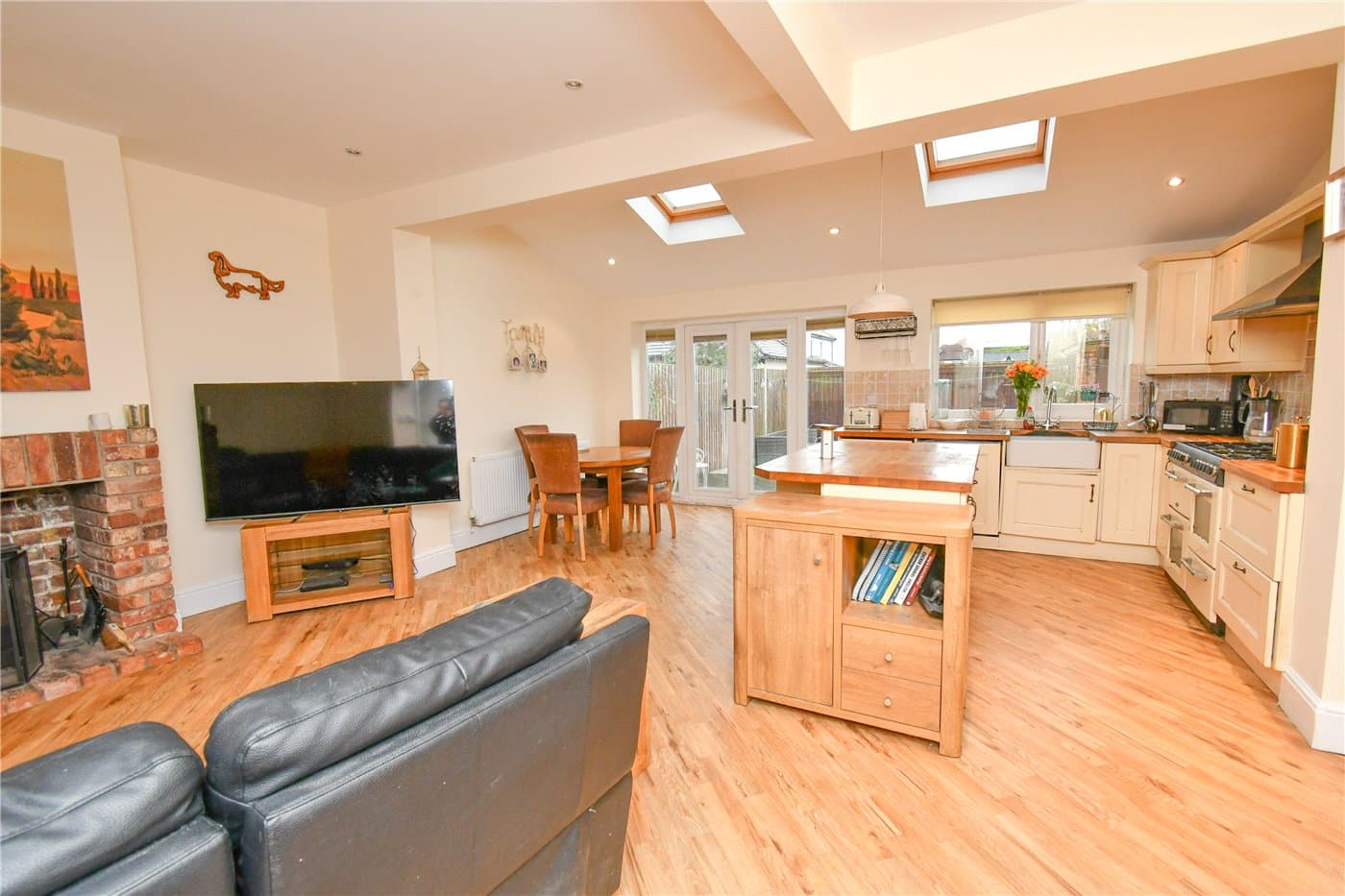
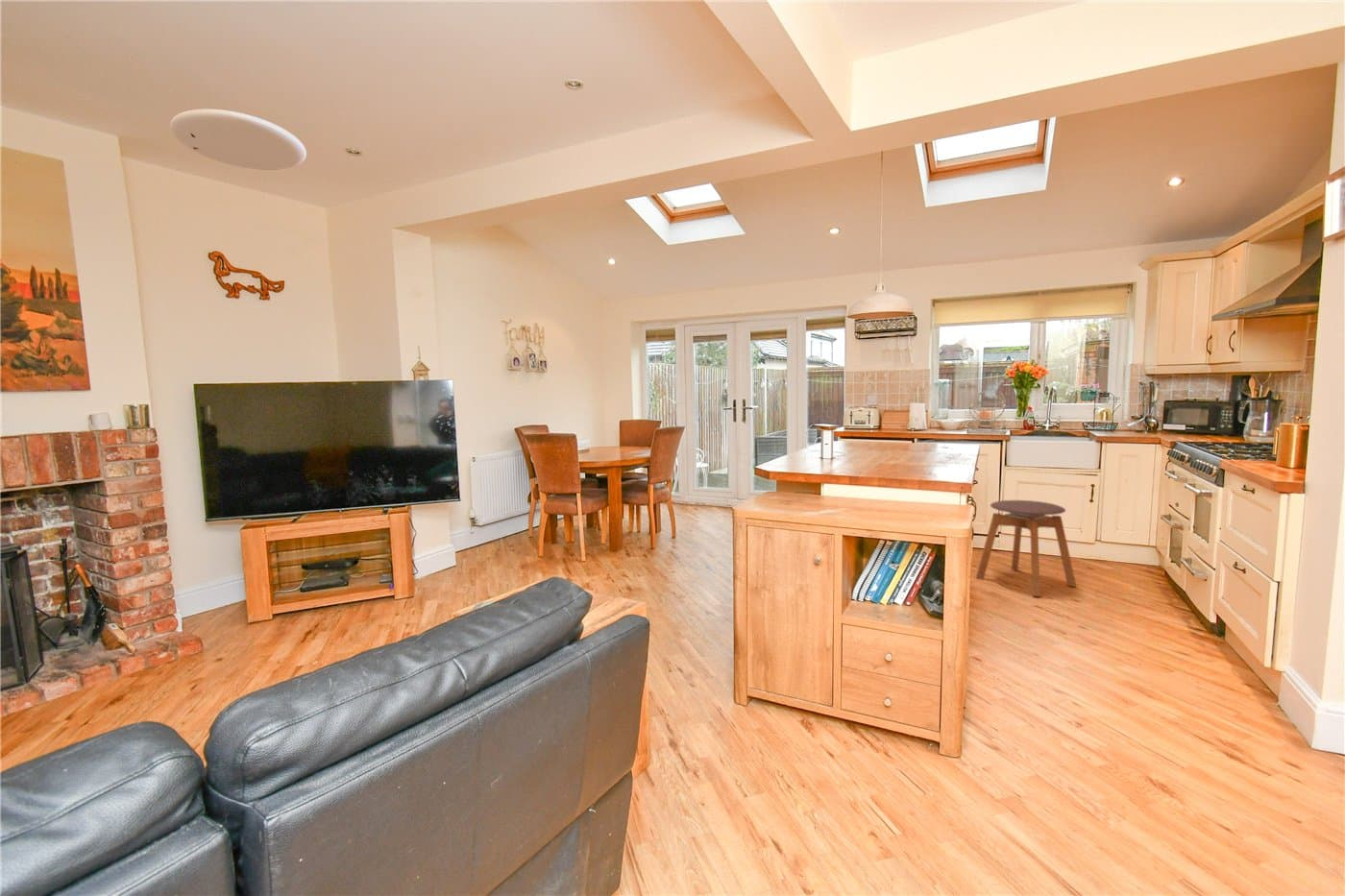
+ stool [975,499,1077,597]
+ ceiling light [169,109,307,171]
